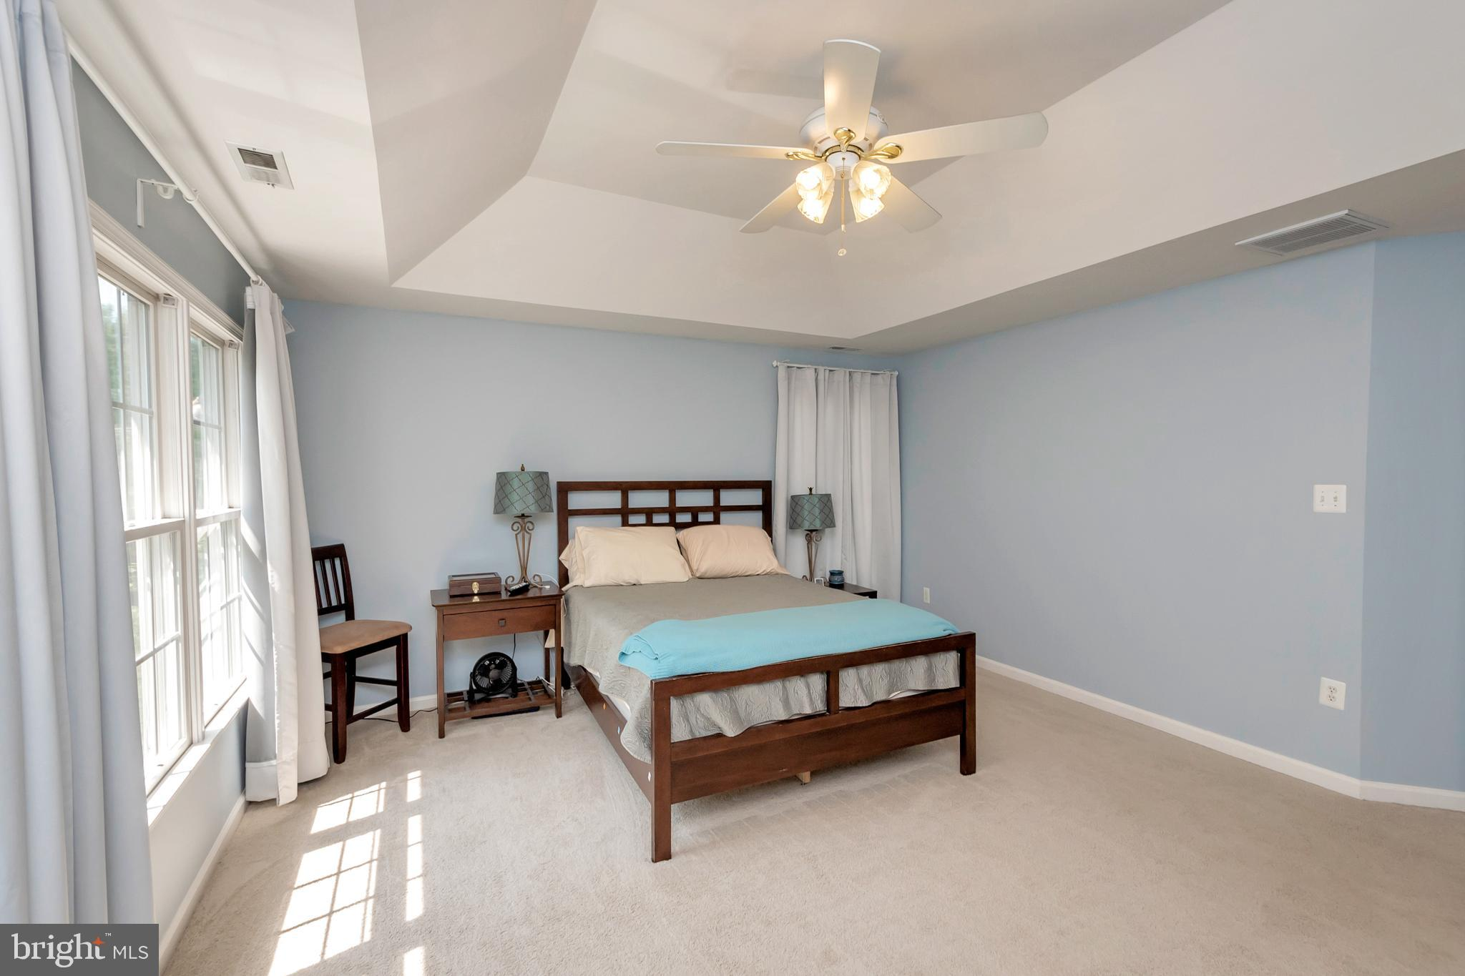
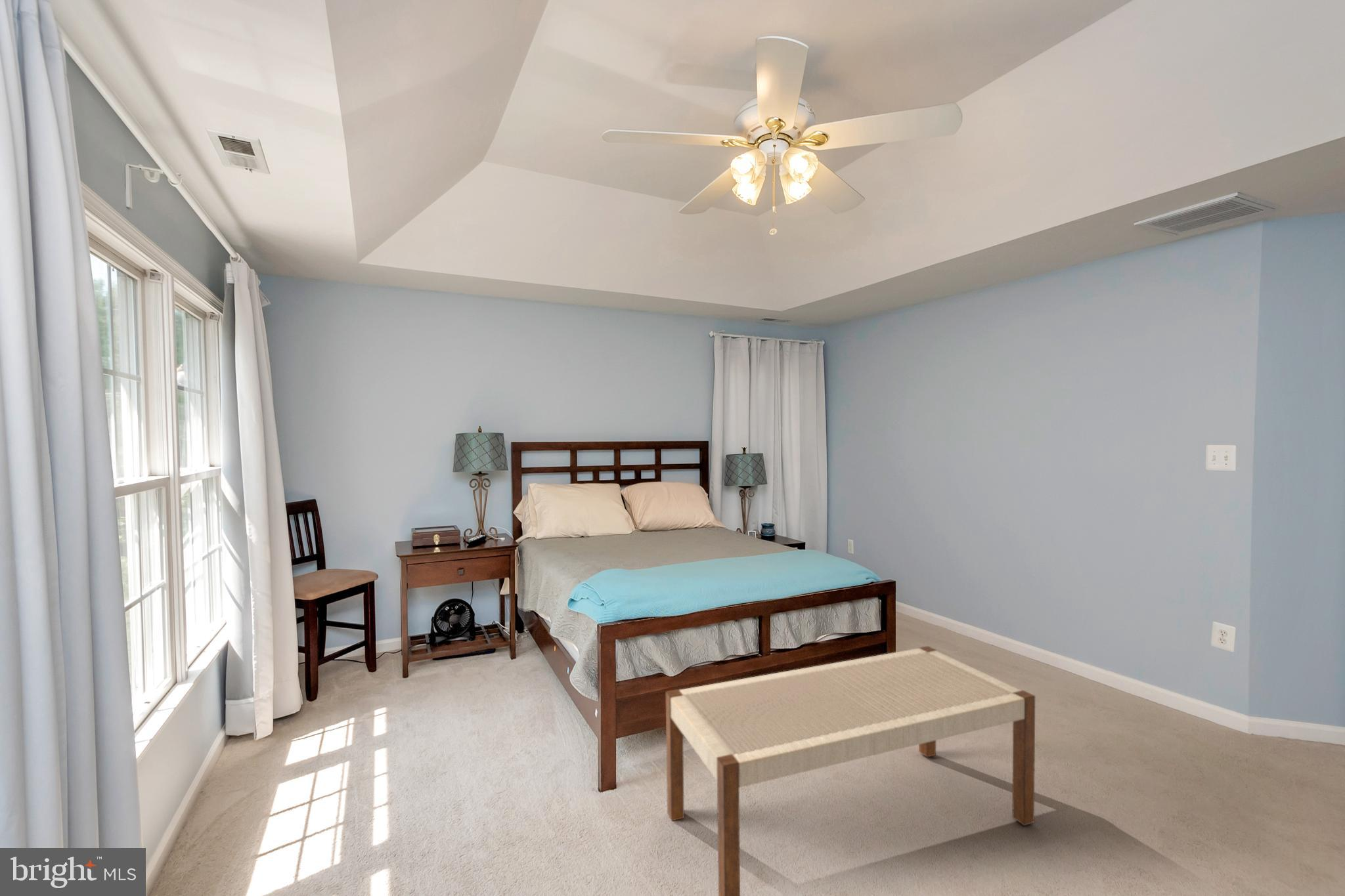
+ bench [665,645,1036,896]
